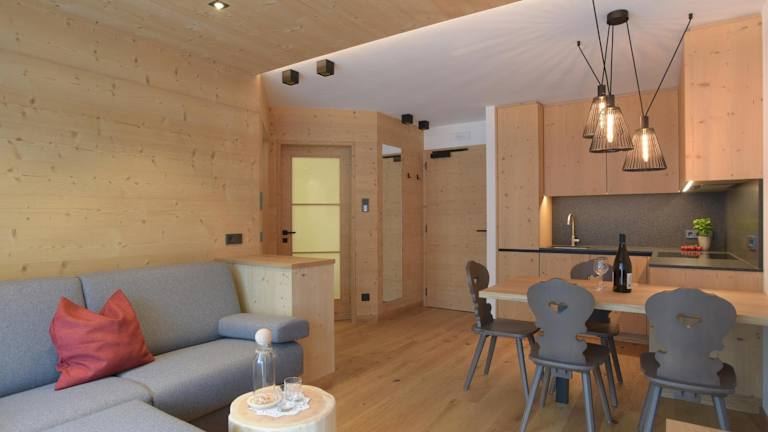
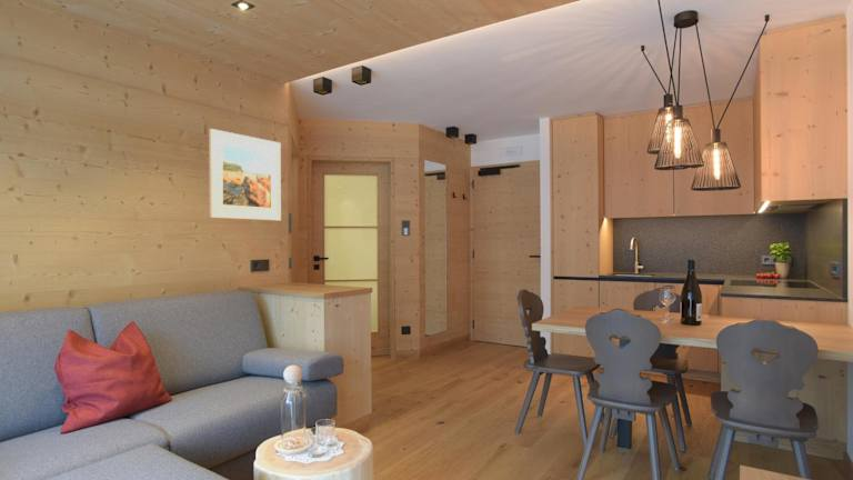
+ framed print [208,128,282,221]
